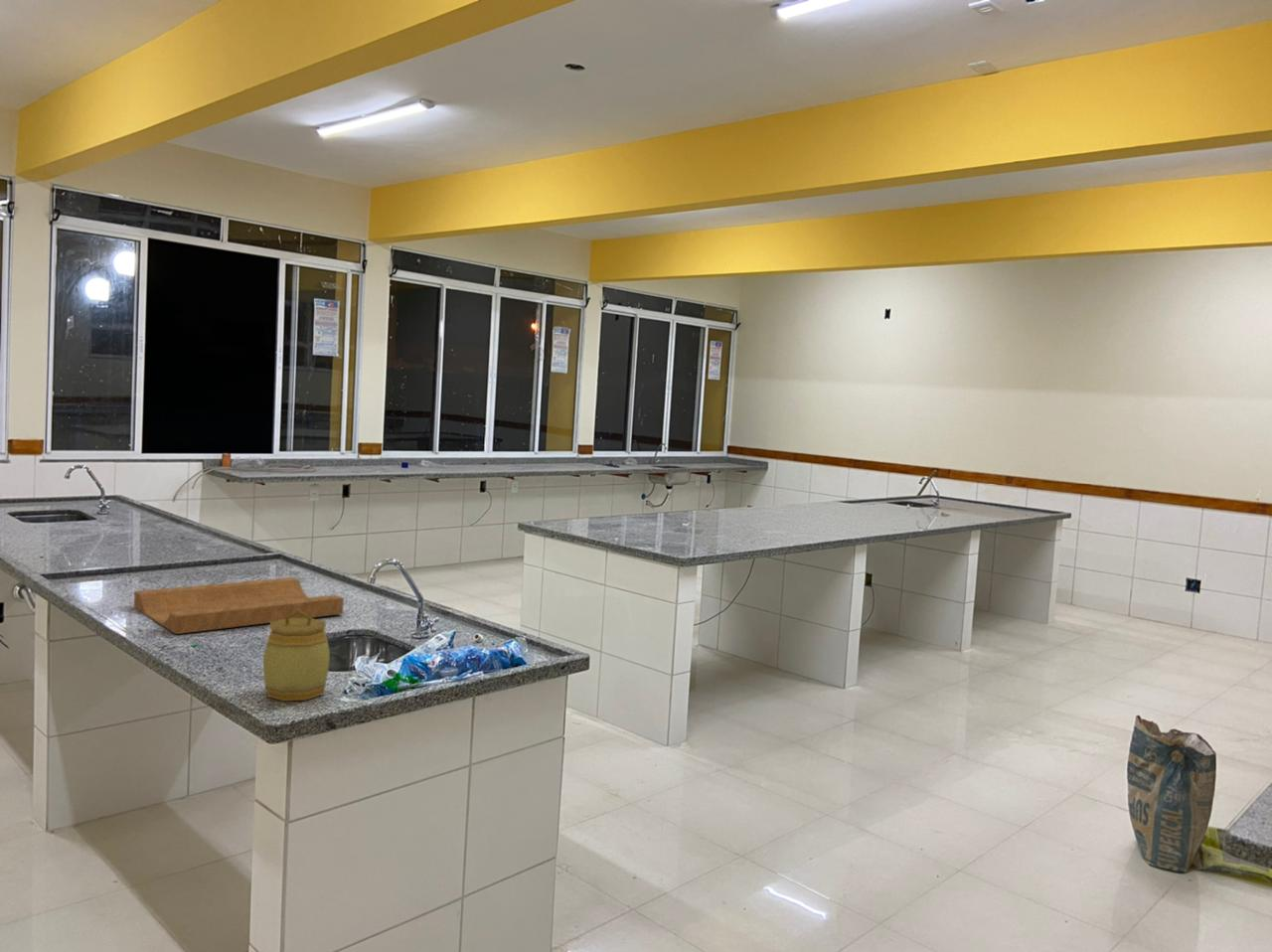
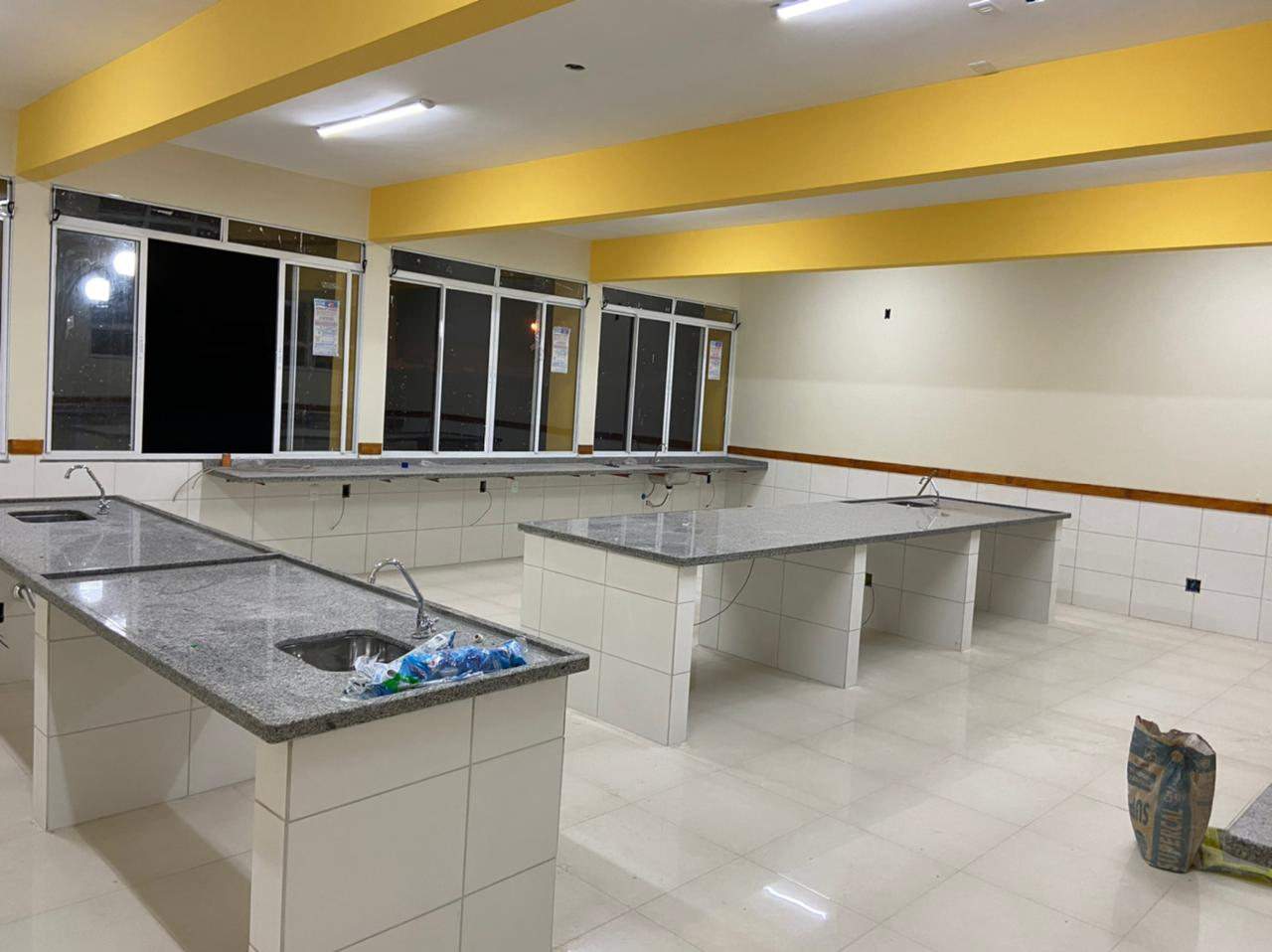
- cutting board [133,576,345,635]
- jar [262,609,331,702]
